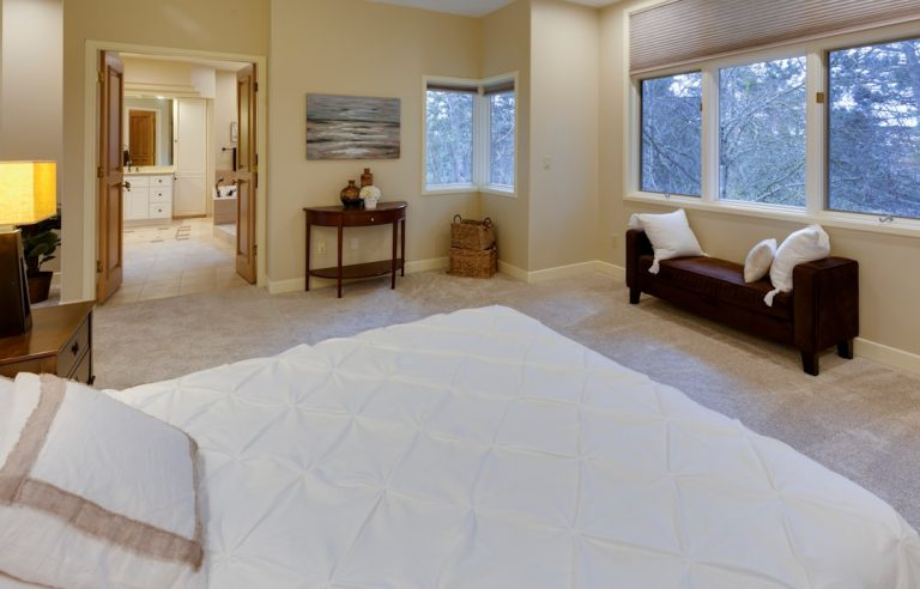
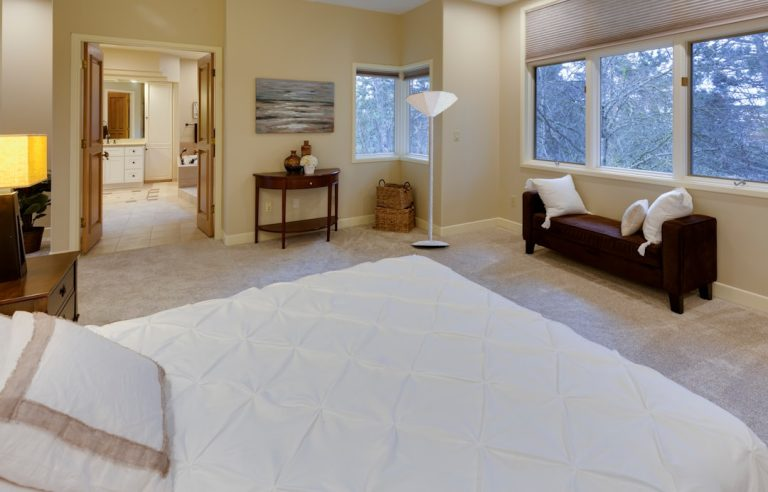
+ floor lamp [404,90,458,246]
